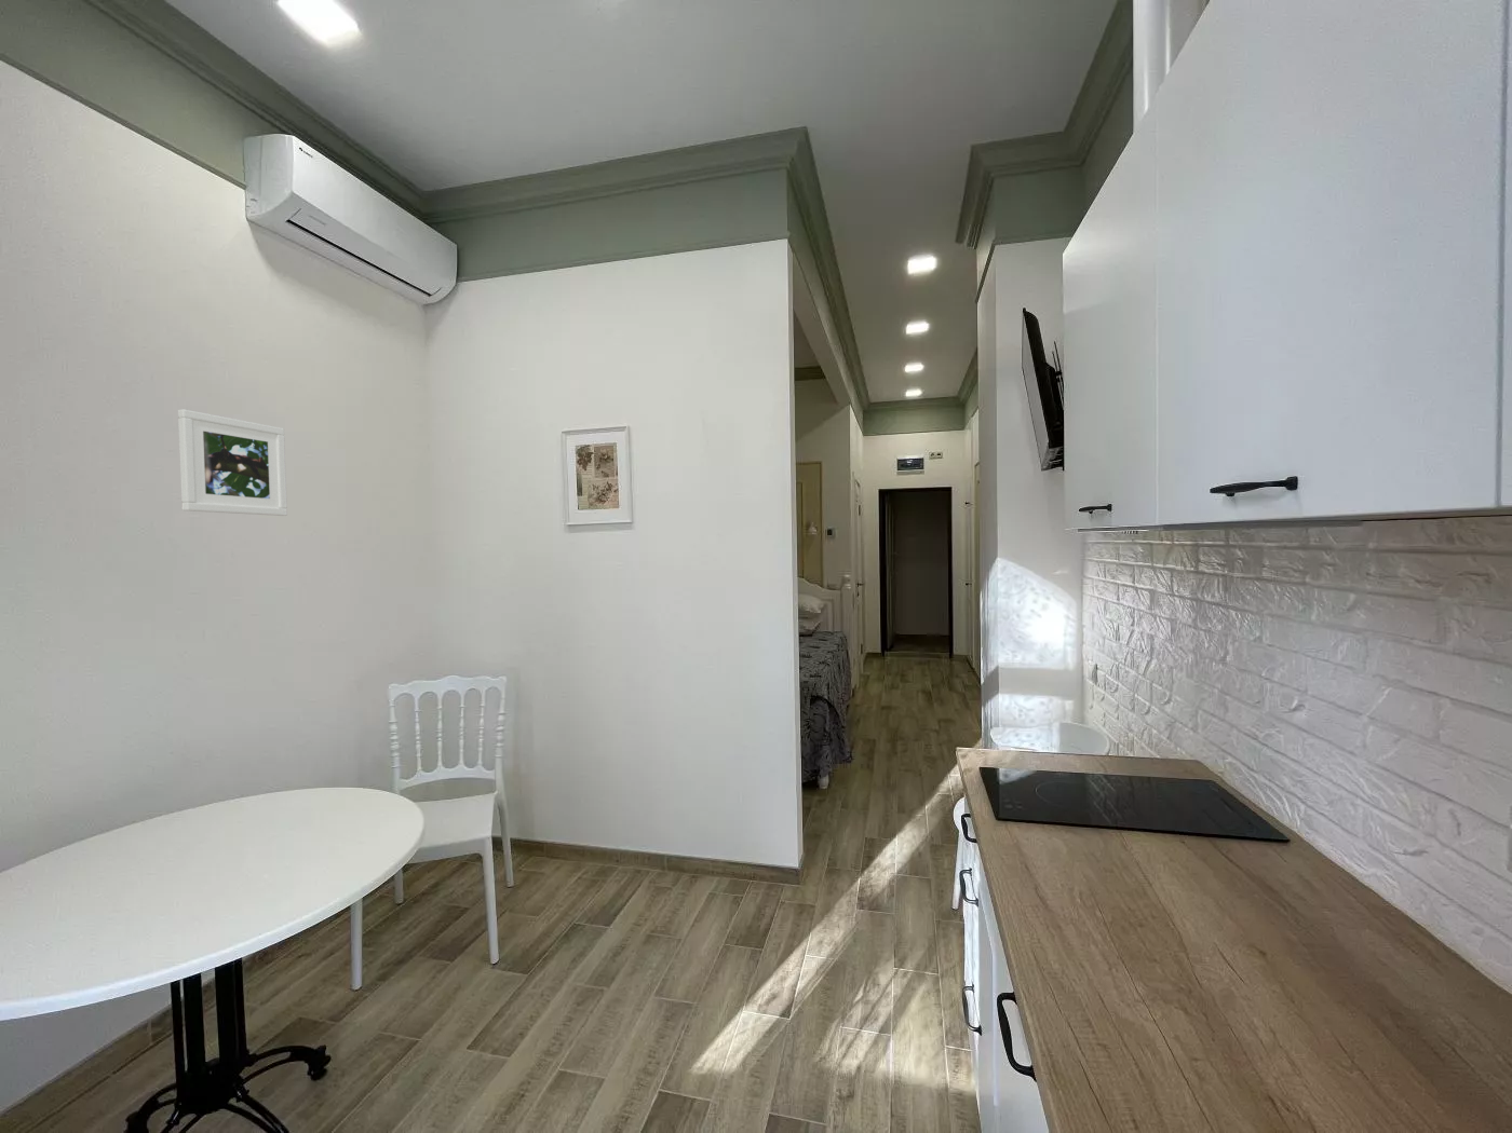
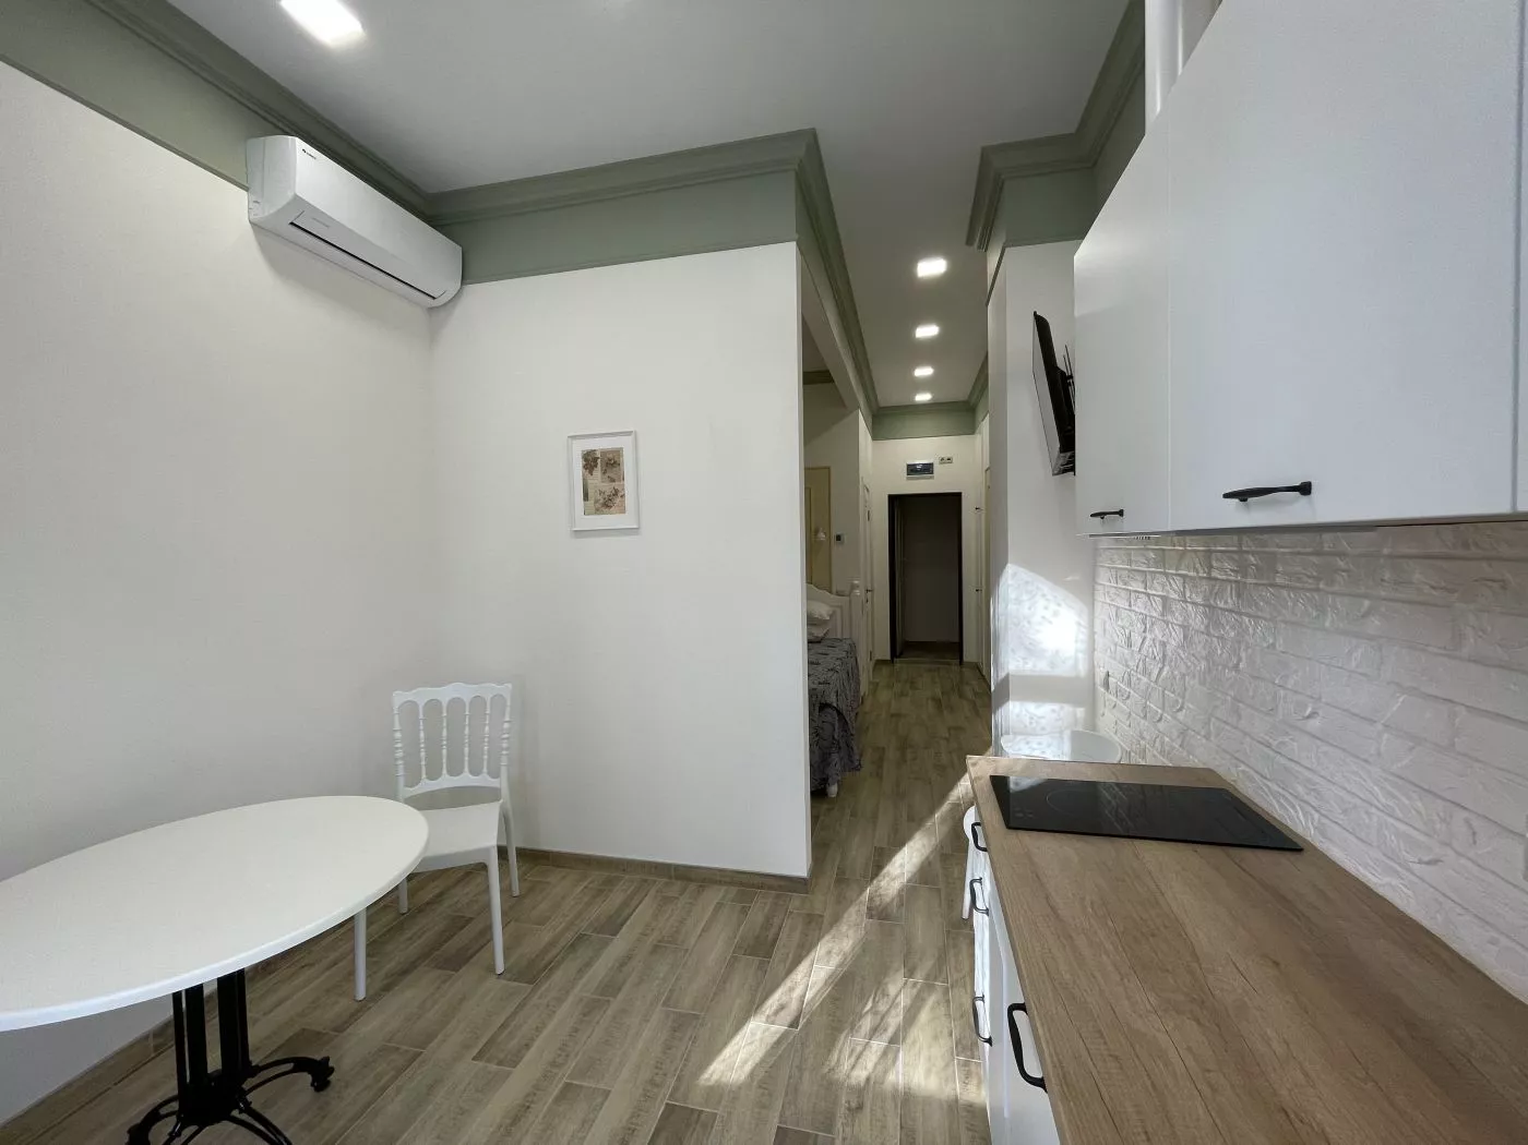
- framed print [177,408,288,517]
